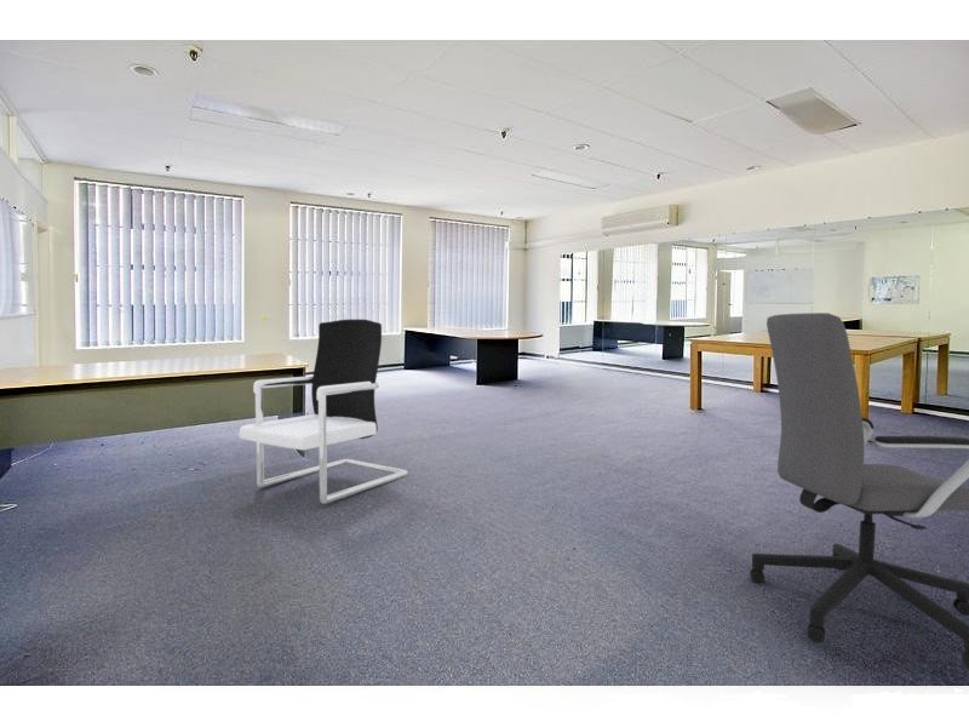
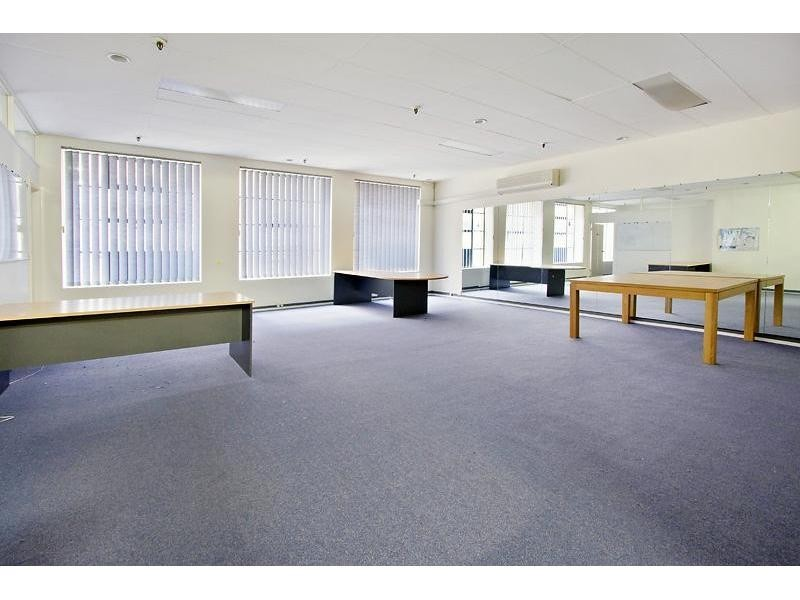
- office chair [749,311,969,670]
- office chair [239,319,409,505]
